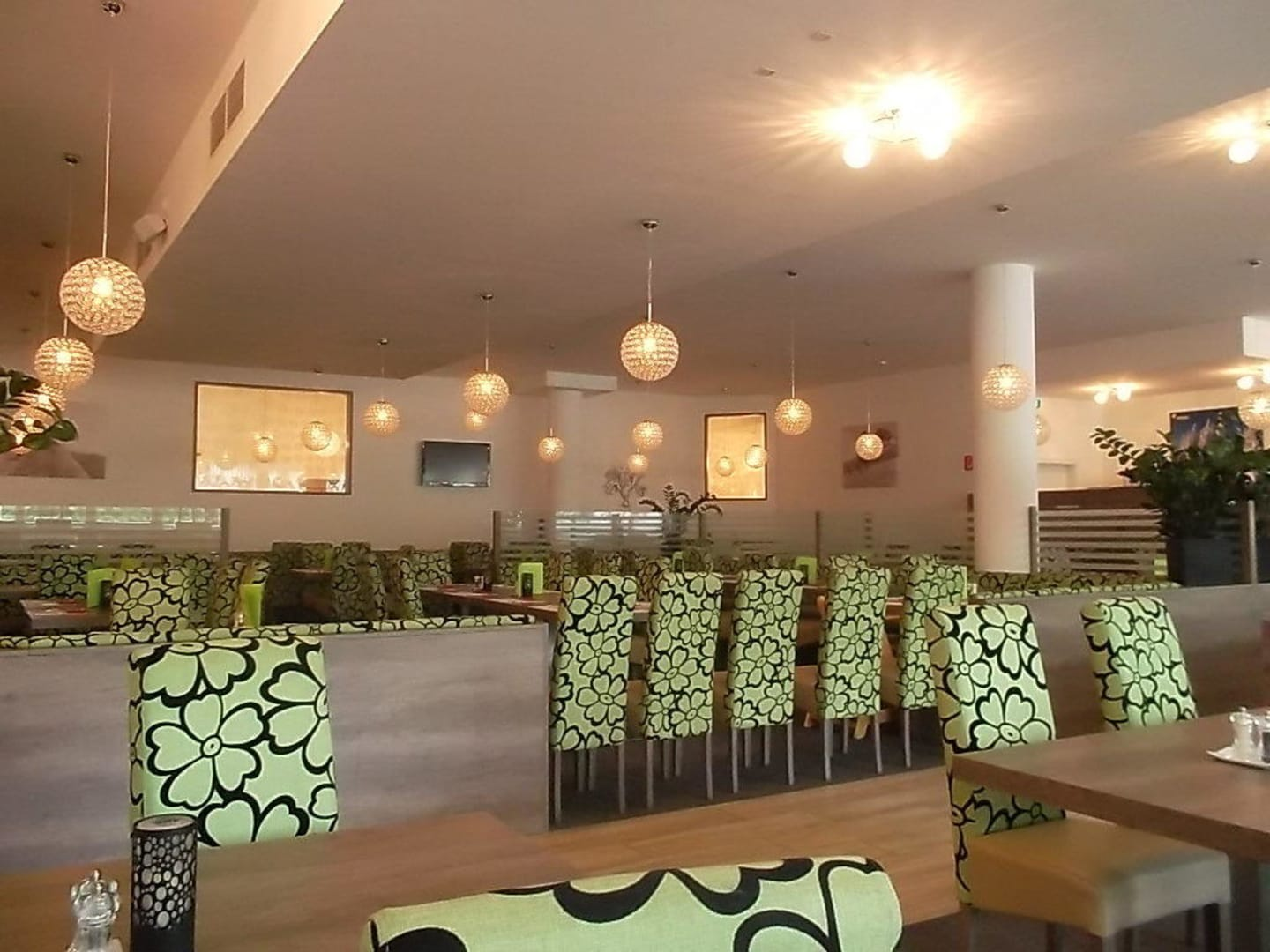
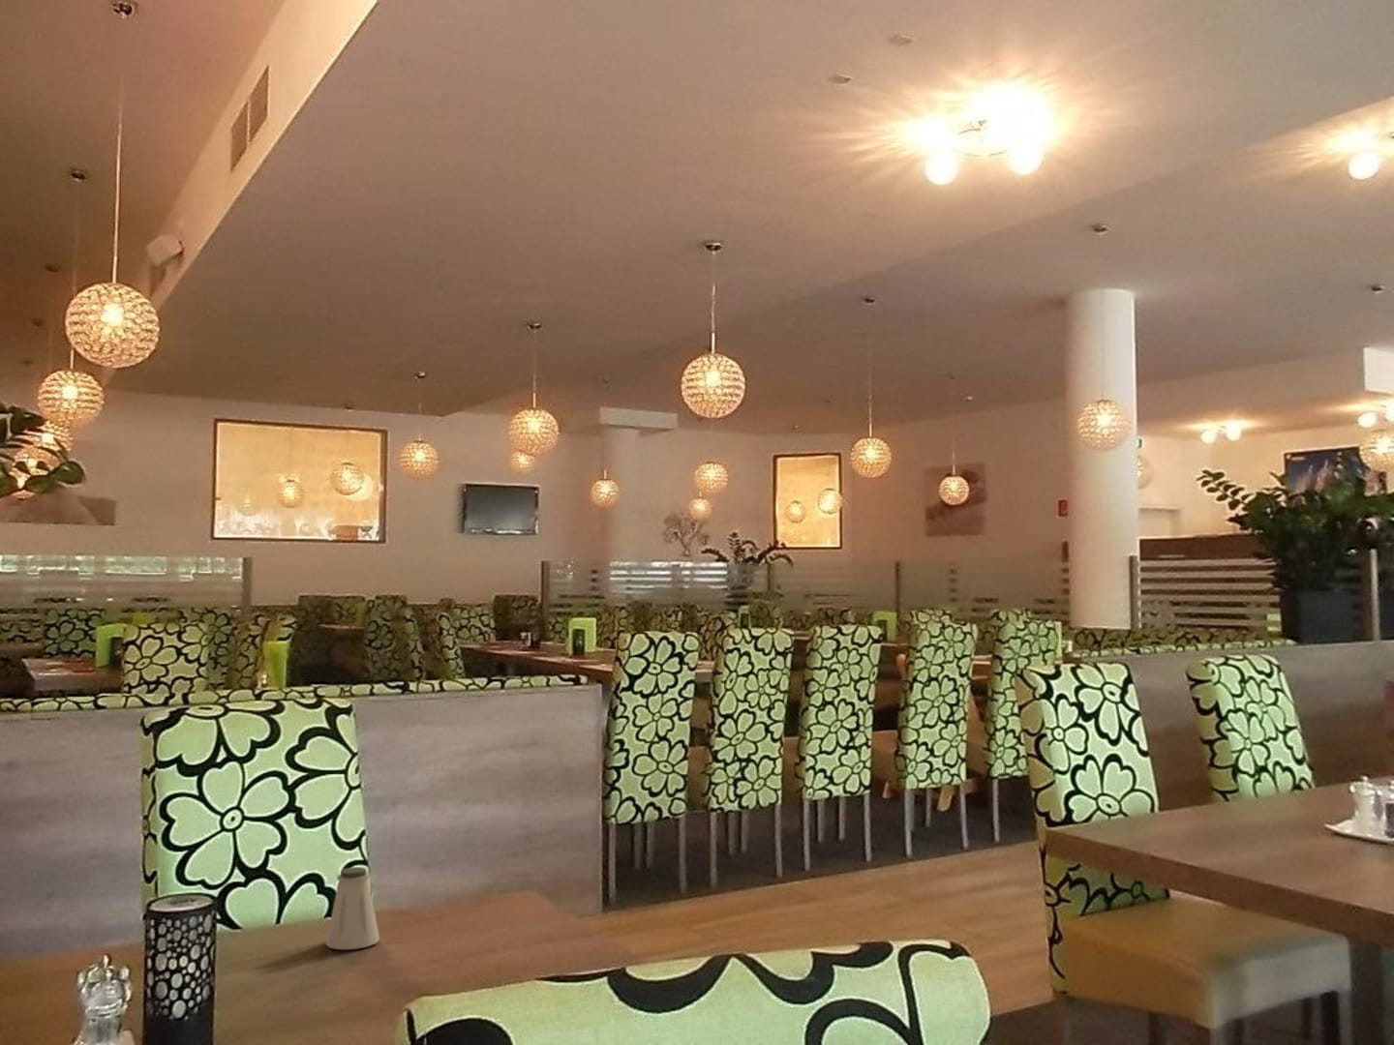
+ saltshaker [324,866,381,951]
